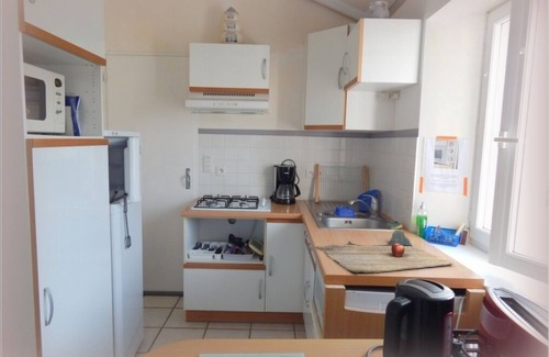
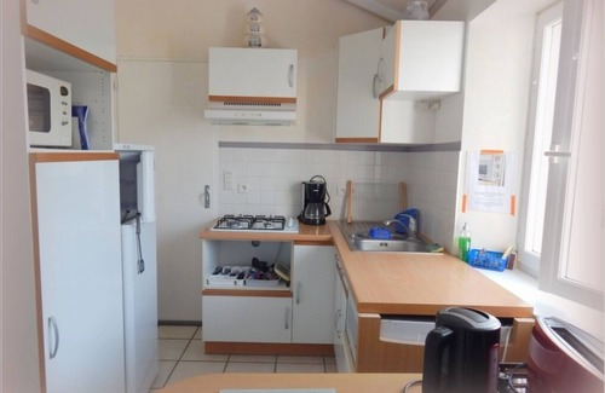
- cutting board [315,228,455,274]
